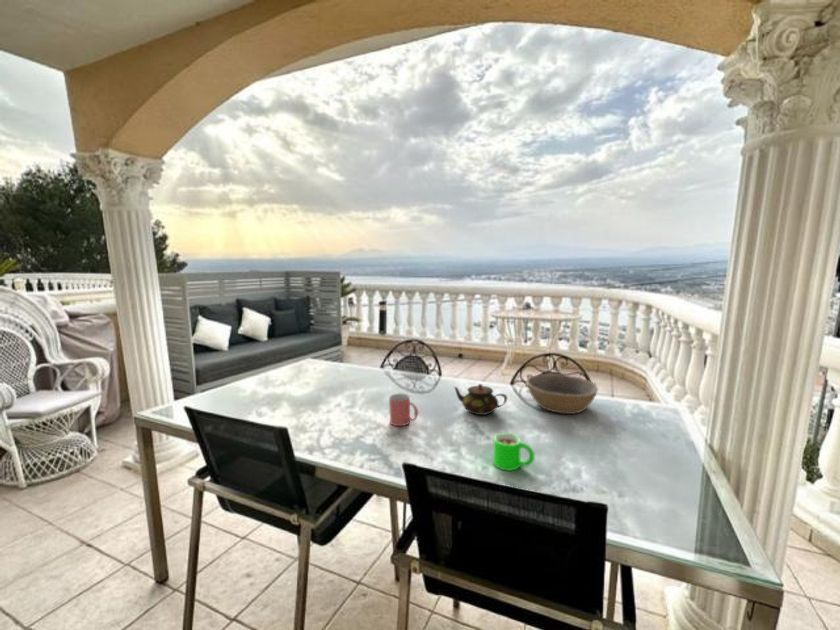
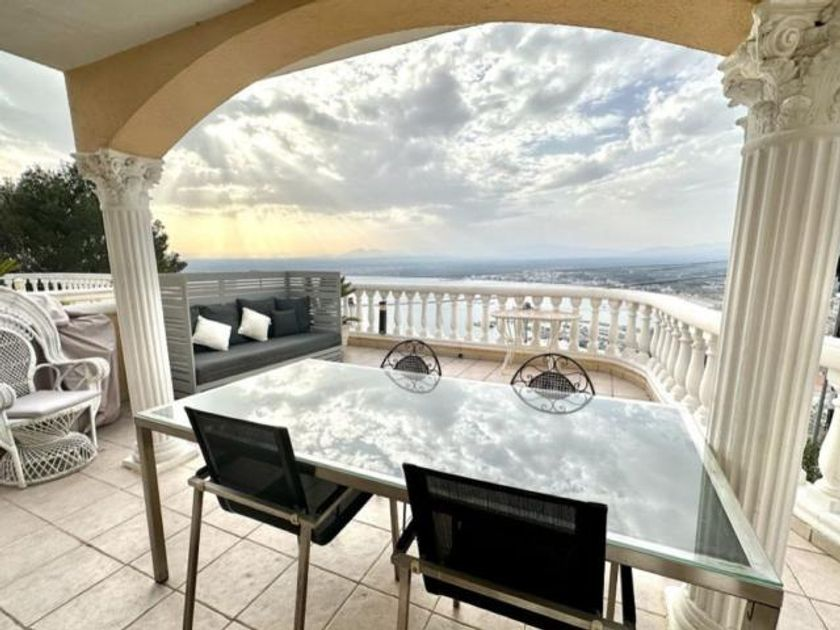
- mug [388,392,419,427]
- teapot [453,383,508,416]
- mug [492,432,535,472]
- bowl [525,373,599,415]
